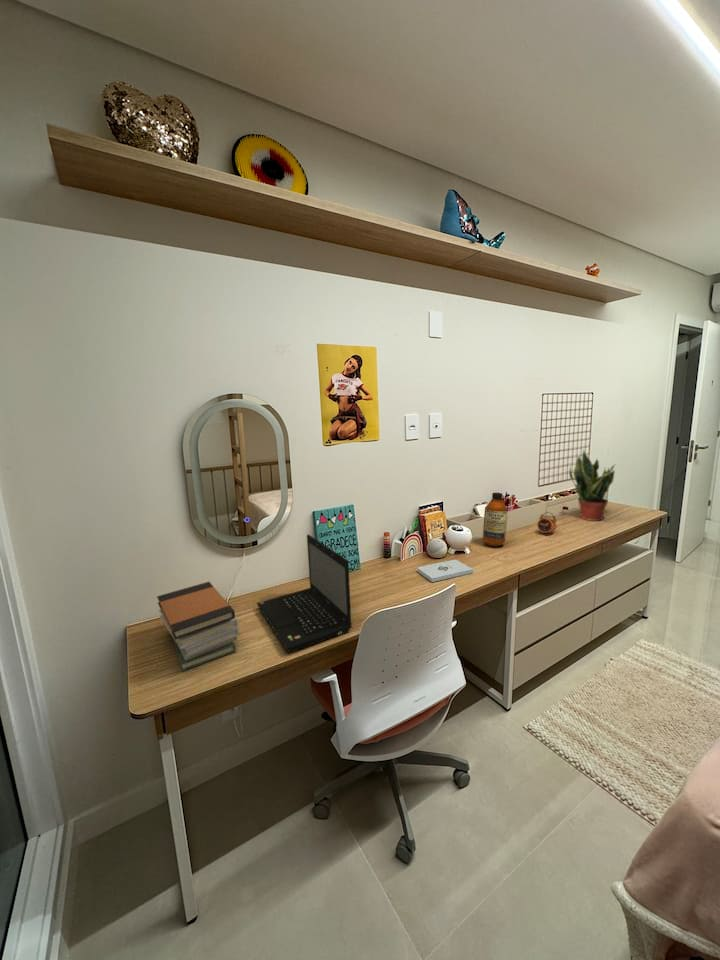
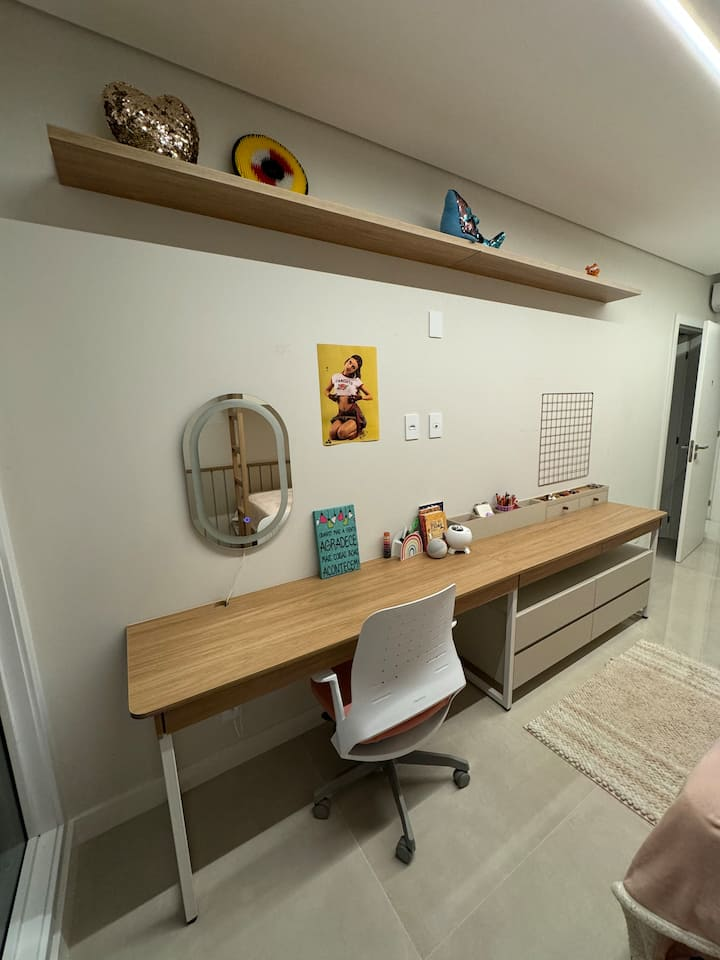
- laptop [256,533,353,653]
- potted plant [568,449,616,522]
- notepad [417,559,474,583]
- book stack [156,581,240,672]
- bottle [482,492,509,547]
- alarm clock [536,511,558,537]
